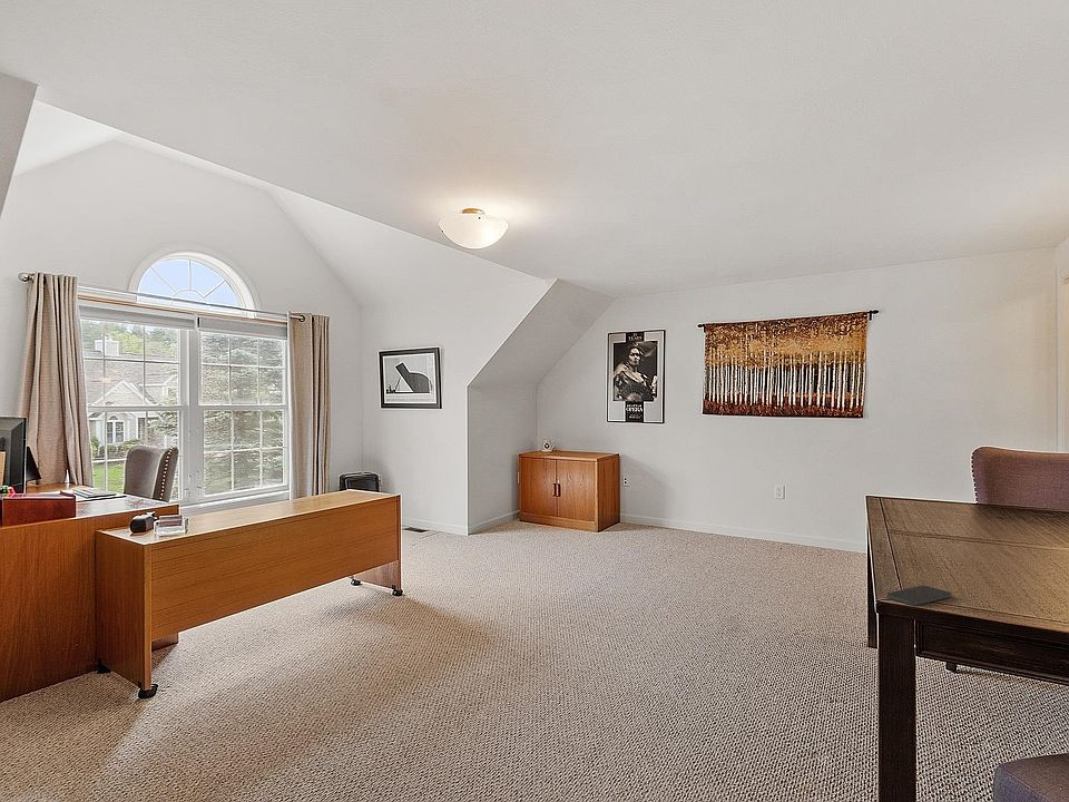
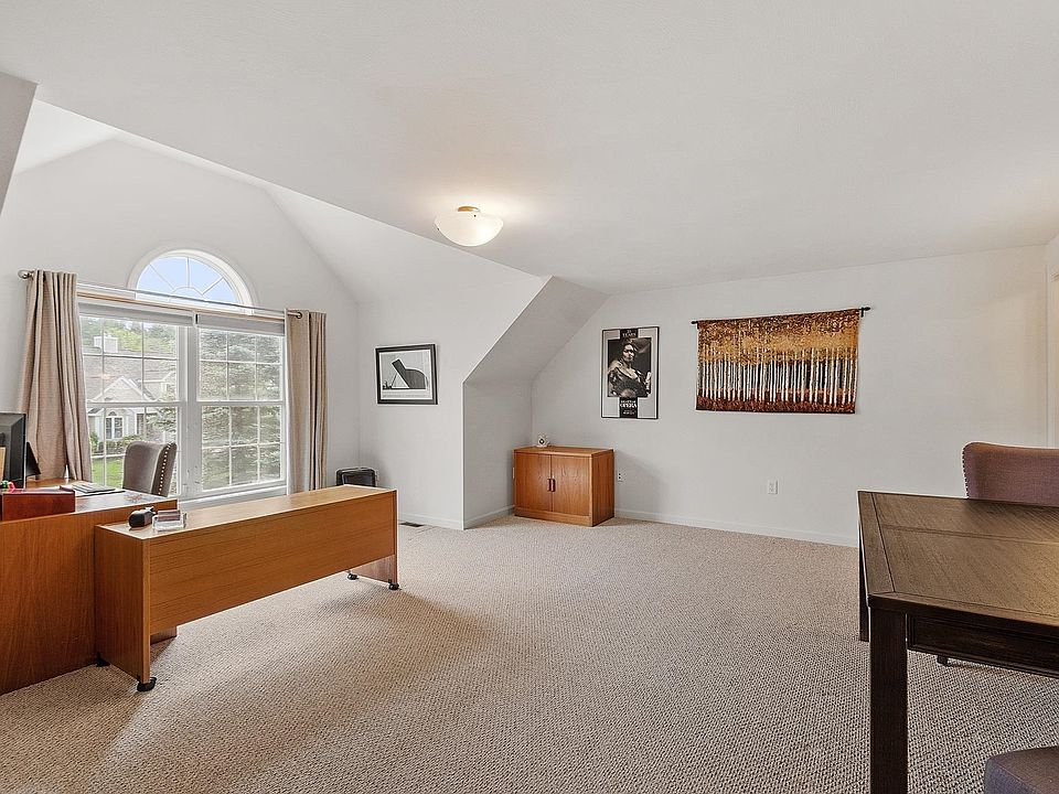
- smartphone [886,585,953,606]
